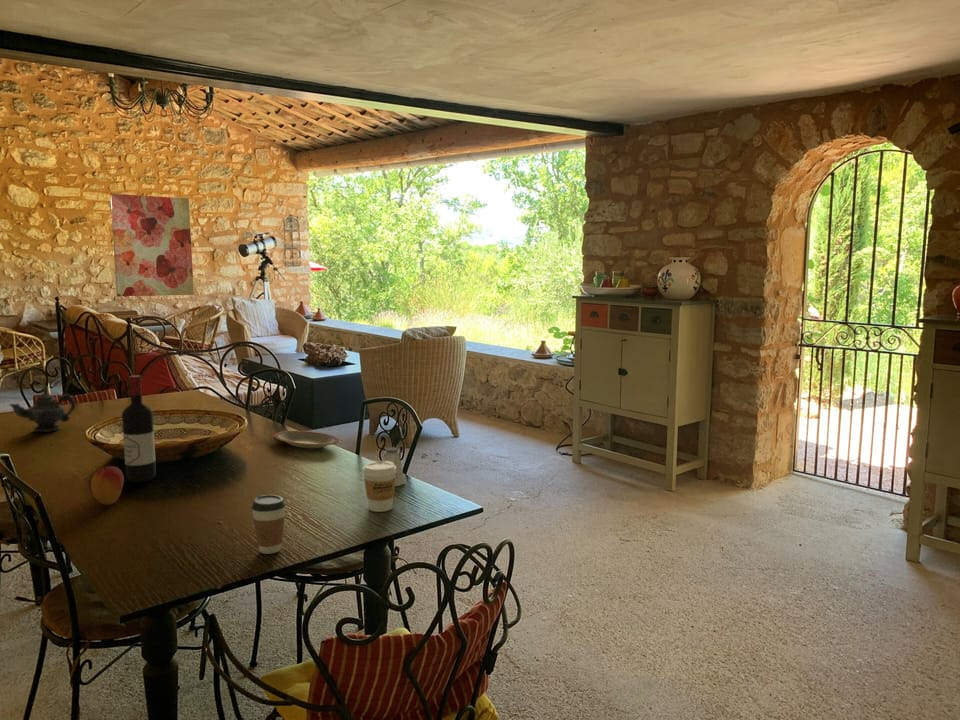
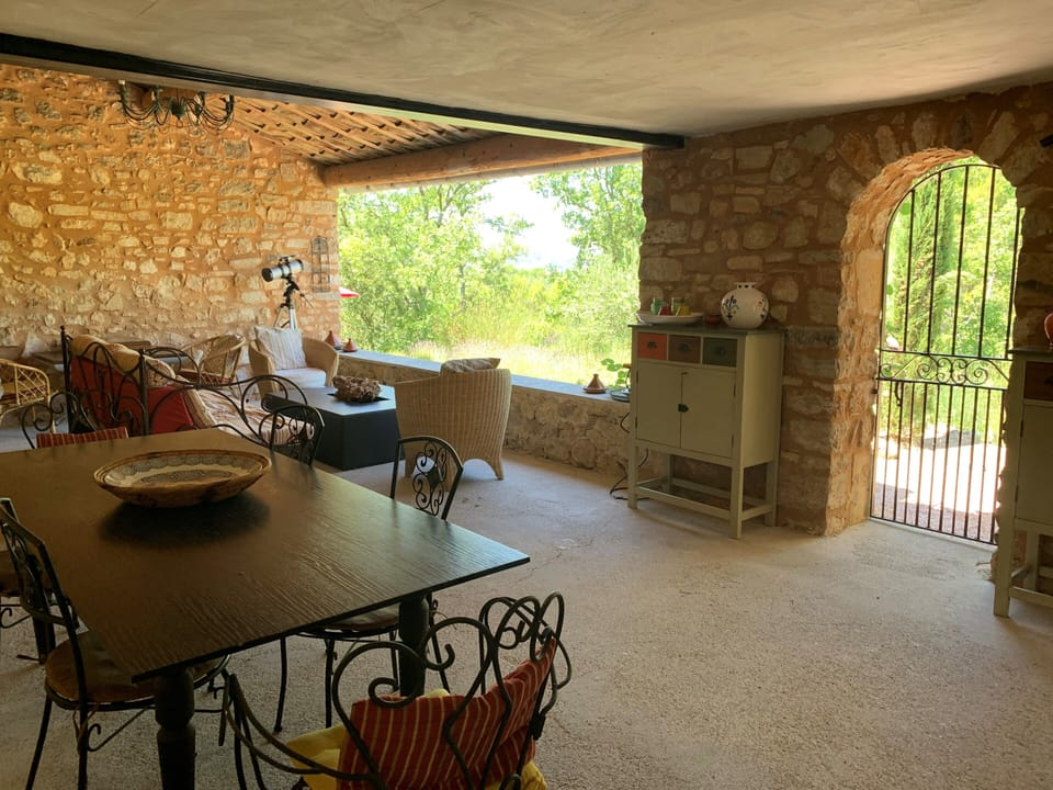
- plate [273,430,340,449]
- teapot [9,385,76,433]
- coffee cup [362,460,397,513]
- fruit [90,465,125,506]
- saltshaker [383,447,406,487]
- wine bottle [121,374,157,483]
- wall art [109,193,195,298]
- coffee cup [251,494,287,555]
